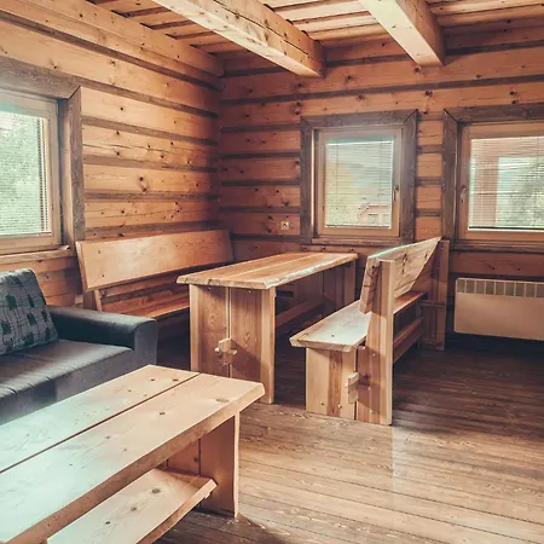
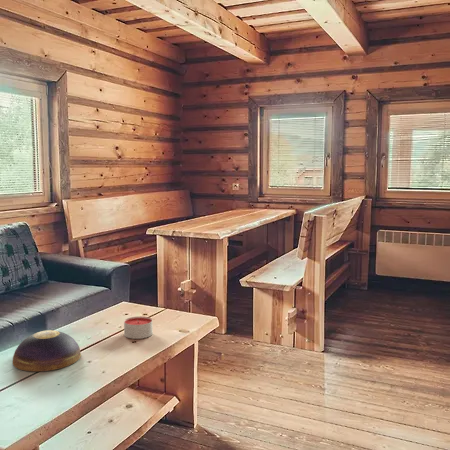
+ candle [123,316,154,340]
+ decorative bowl [12,329,82,372]
